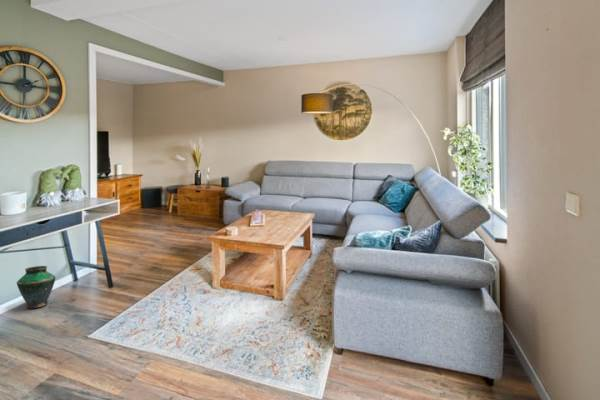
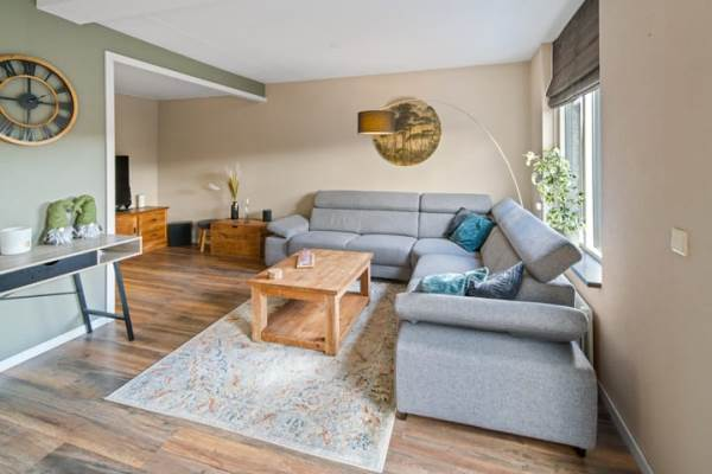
- vase [16,265,56,309]
